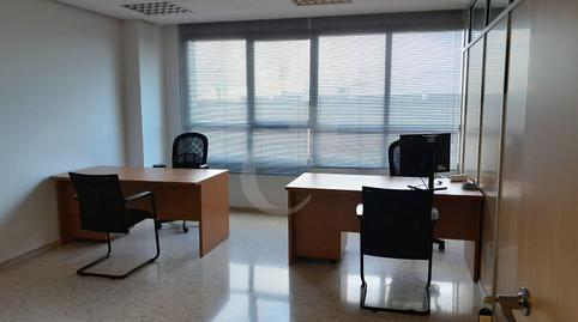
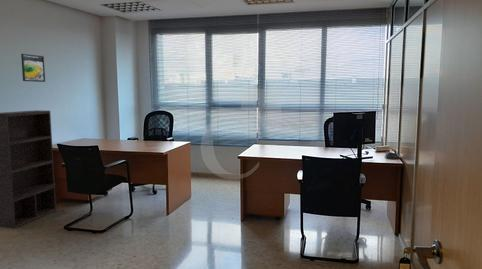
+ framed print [20,53,46,83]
+ cabinet [0,109,57,229]
